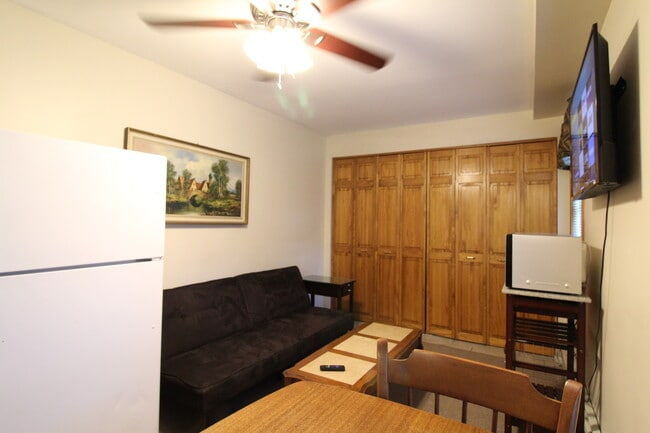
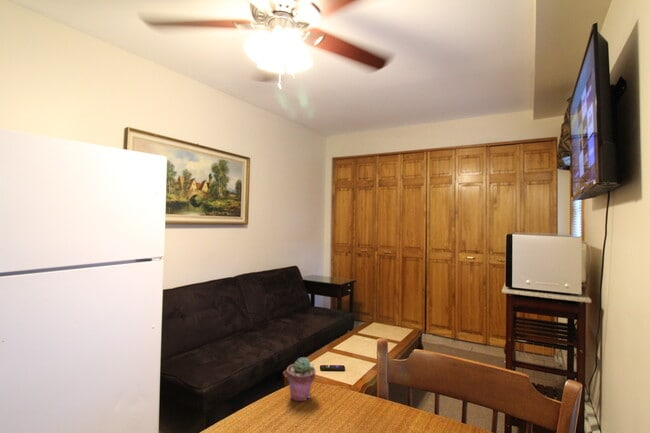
+ potted succulent [285,356,317,402]
